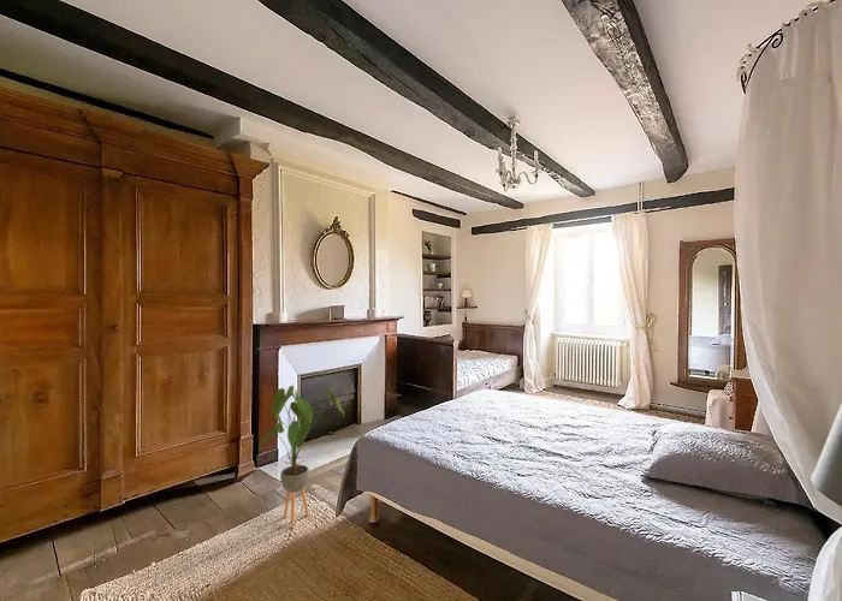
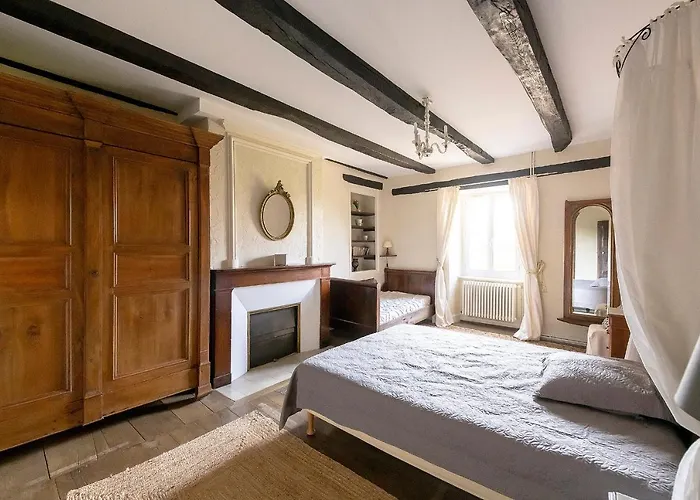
- house plant [259,385,345,529]
